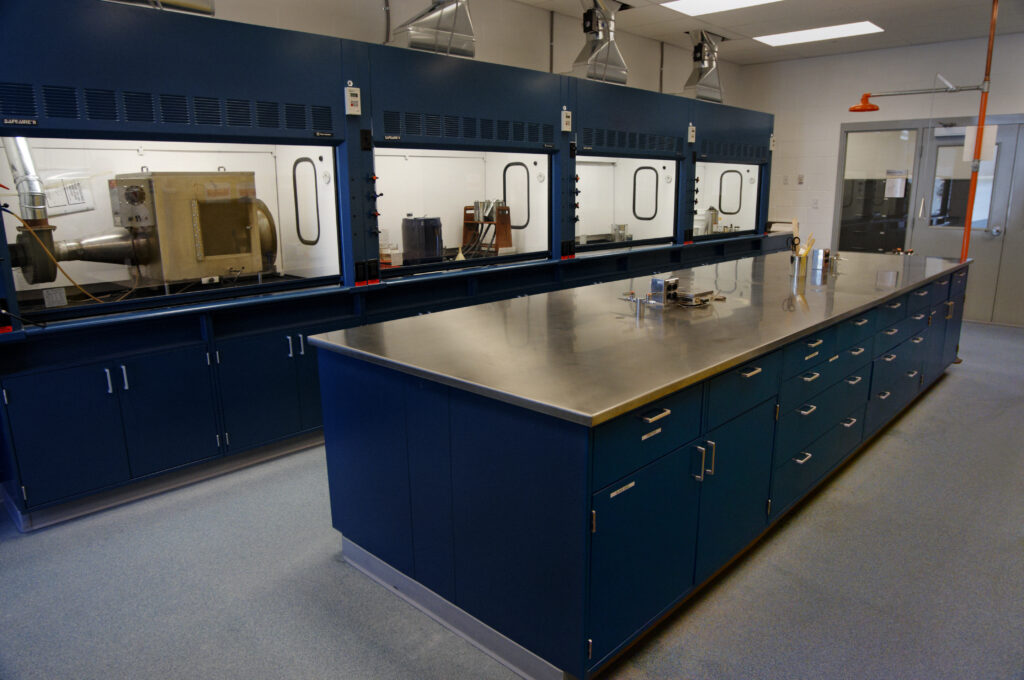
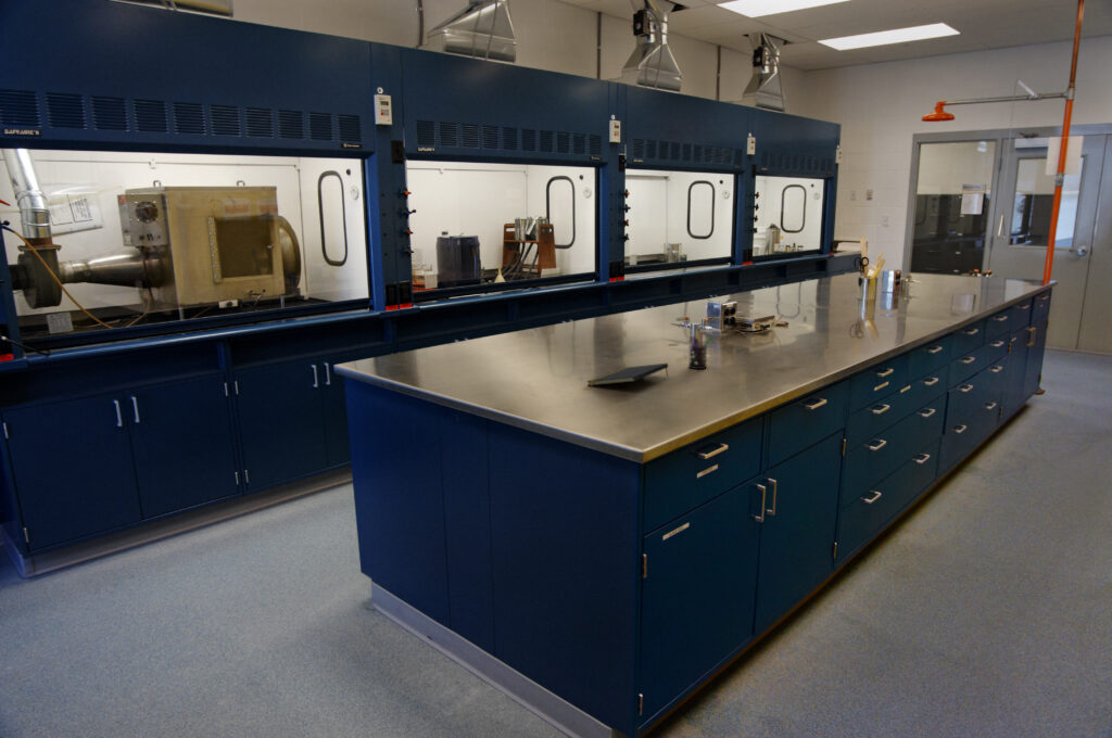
+ pen holder [687,331,713,370]
+ notepad [585,362,669,386]
